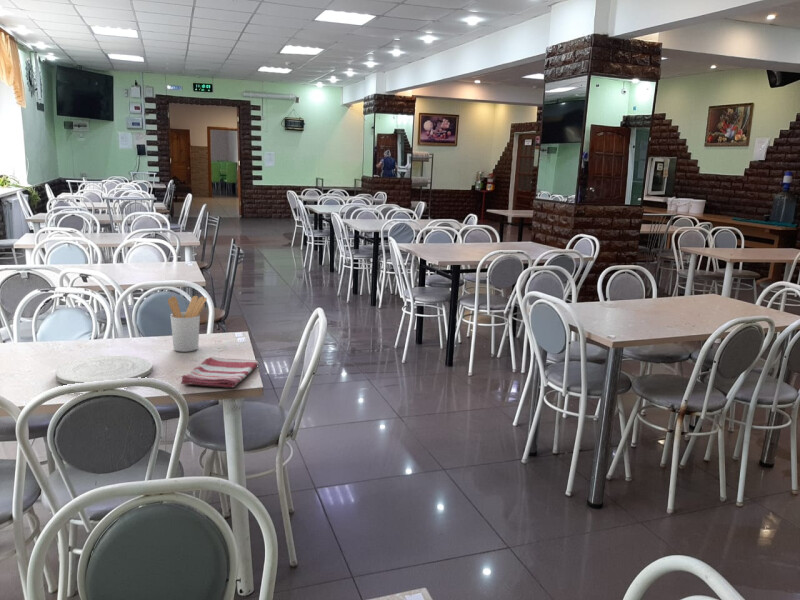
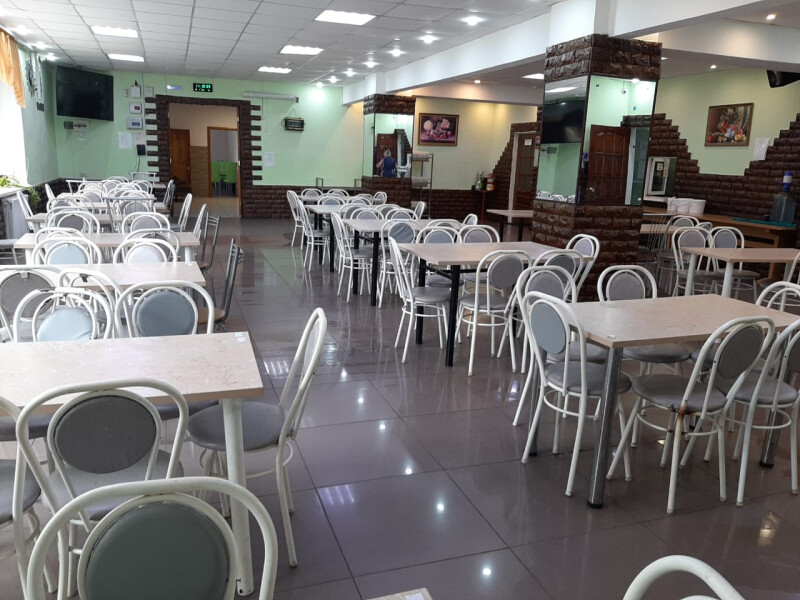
- plate [54,355,153,386]
- dish towel [180,356,261,388]
- utensil holder [167,295,208,353]
